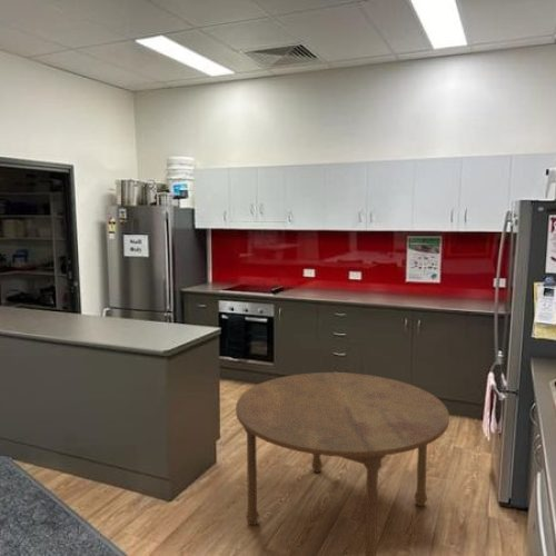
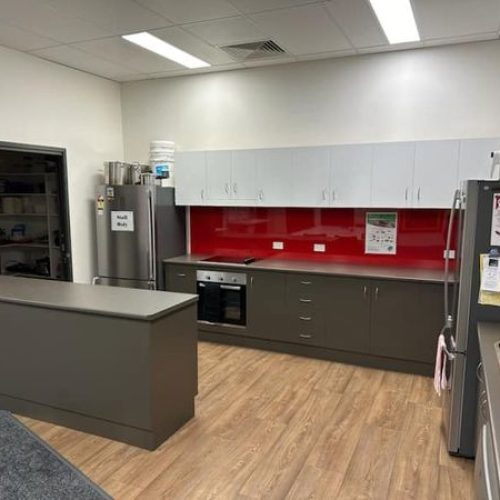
- dining table [235,371,450,556]
